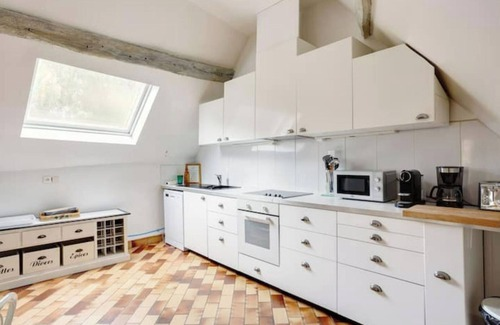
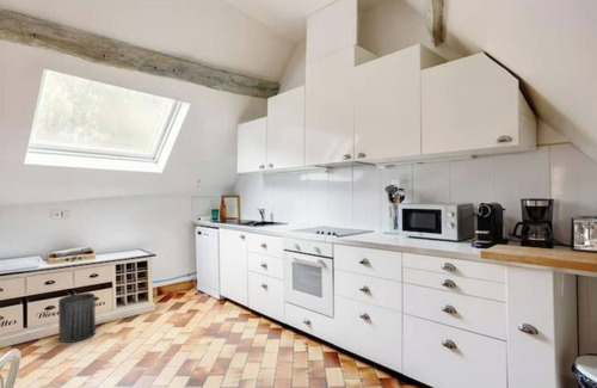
+ trash can [57,291,97,344]
